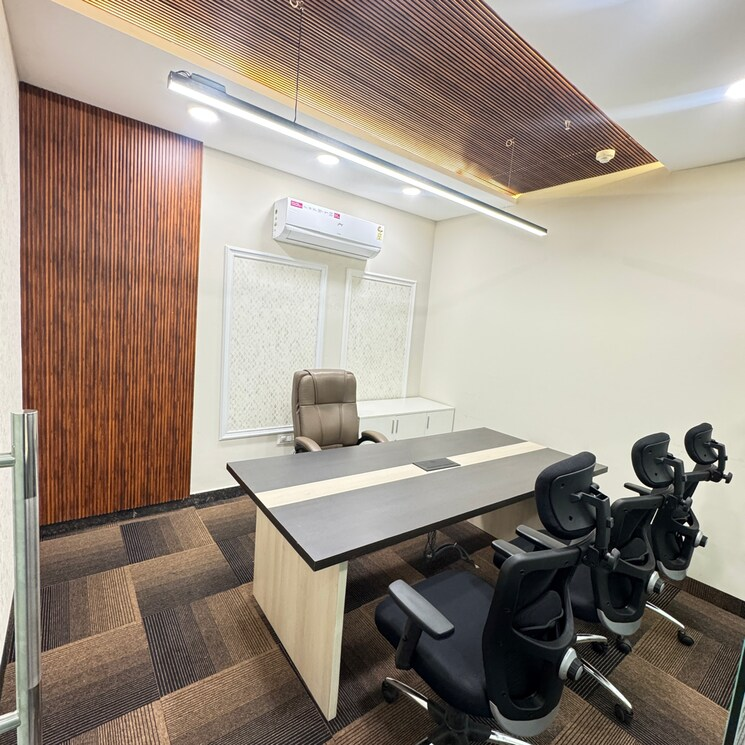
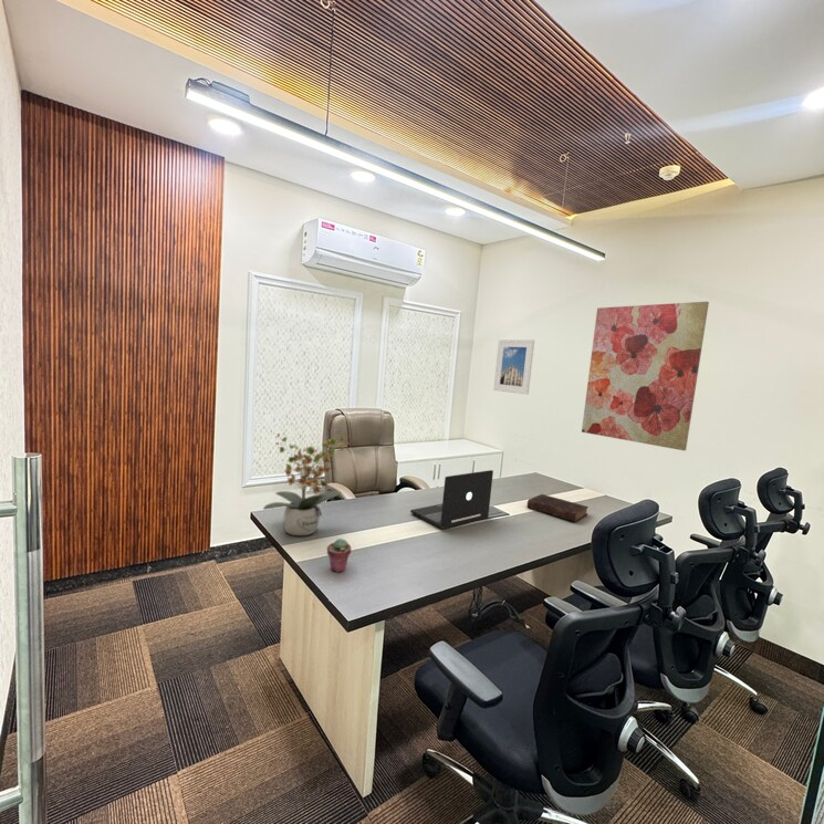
+ laptop [409,469,494,530]
+ wall art [581,301,710,451]
+ book [526,493,590,523]
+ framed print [492,338,535,396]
+ potted succulent [325,538,352,573]
+ potted plant [262,432,352,536]
